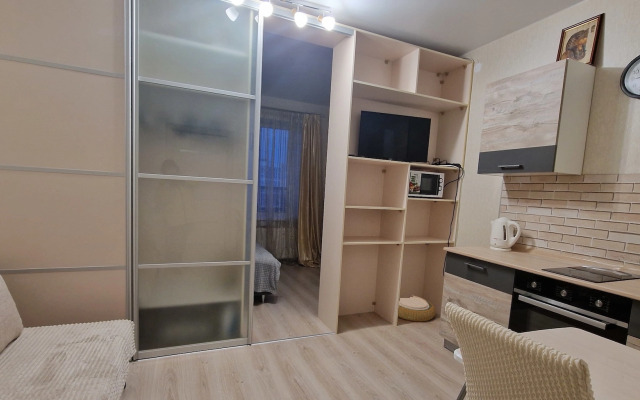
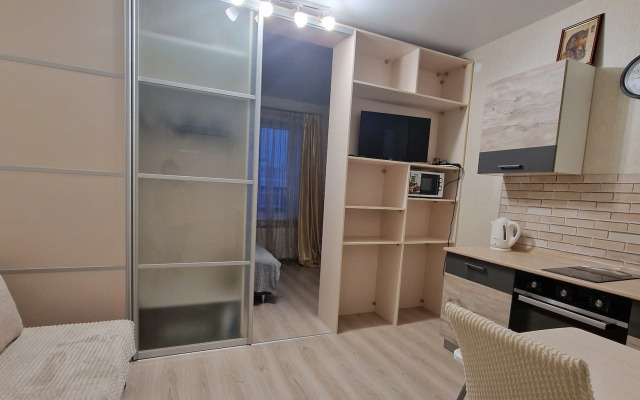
- woven basket [397,295,436,323]
